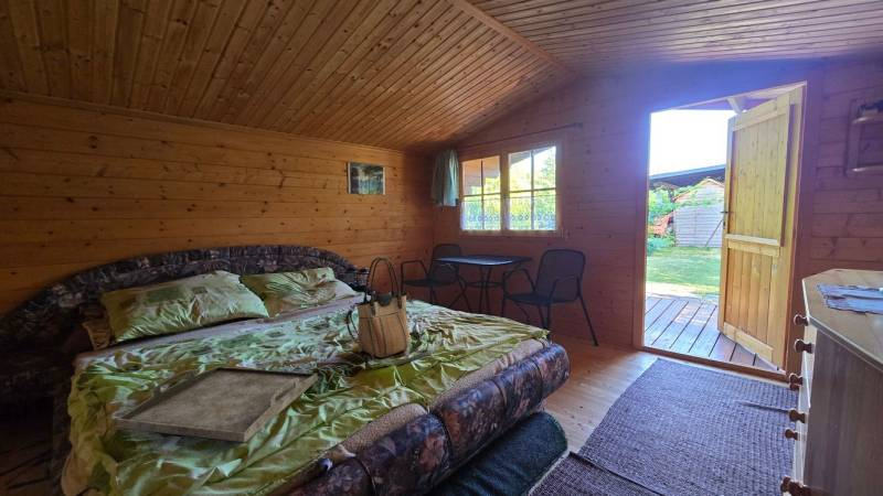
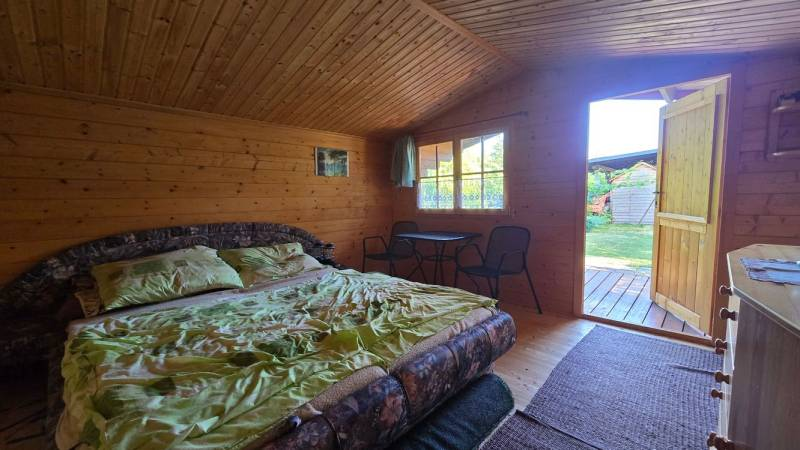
- serving tray [116,366,318,443]
- tote bag [345,257,434,367]
